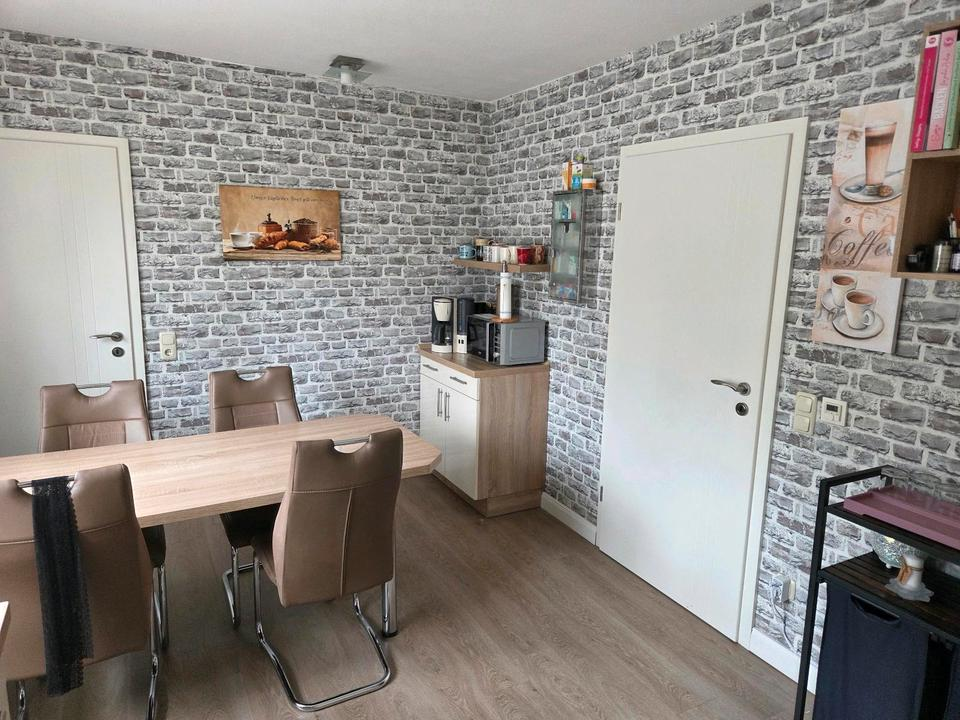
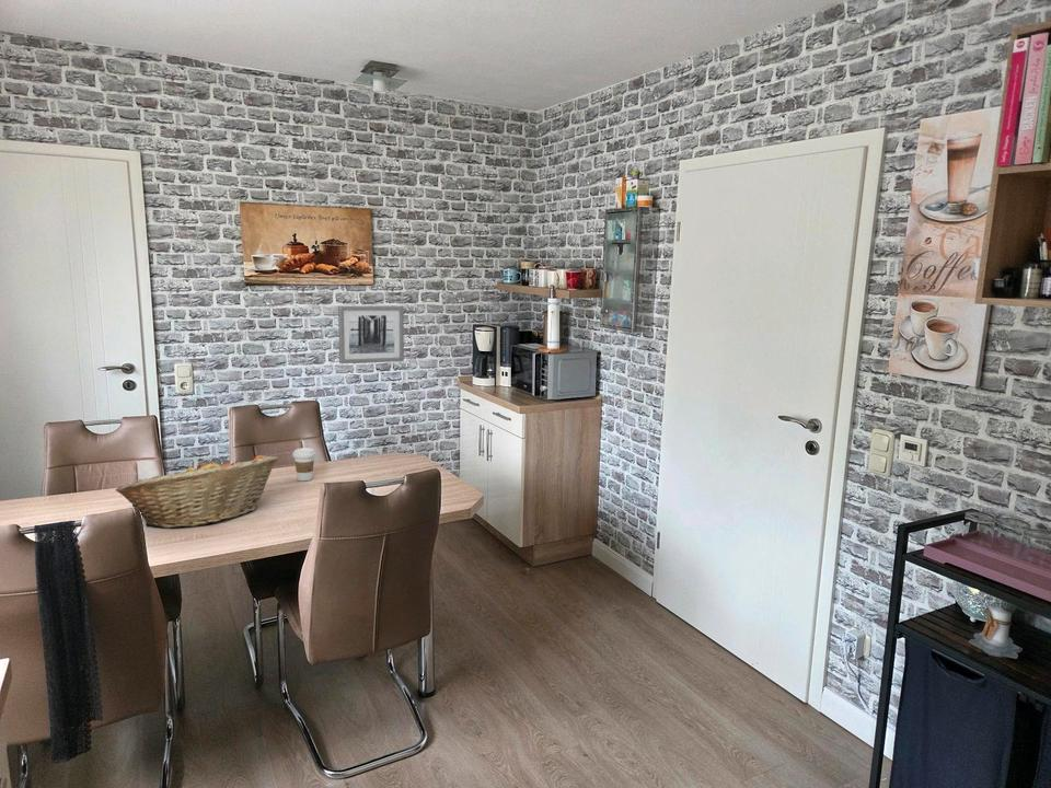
+ coffee cup [291,447,316,482]
+ fruit basket [115,454,279,529]
+ wall art [337,305,405,364]
